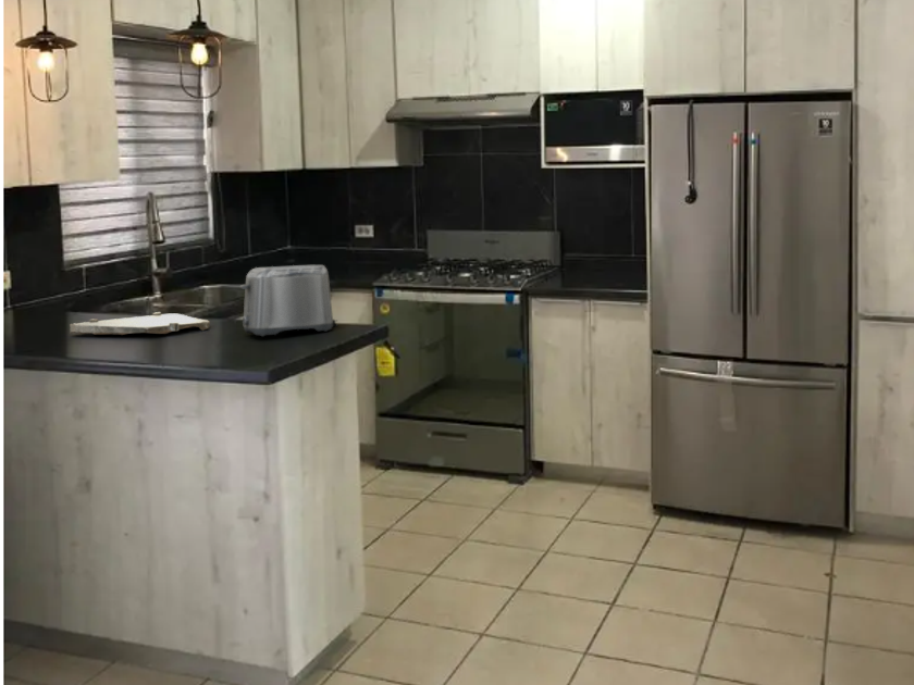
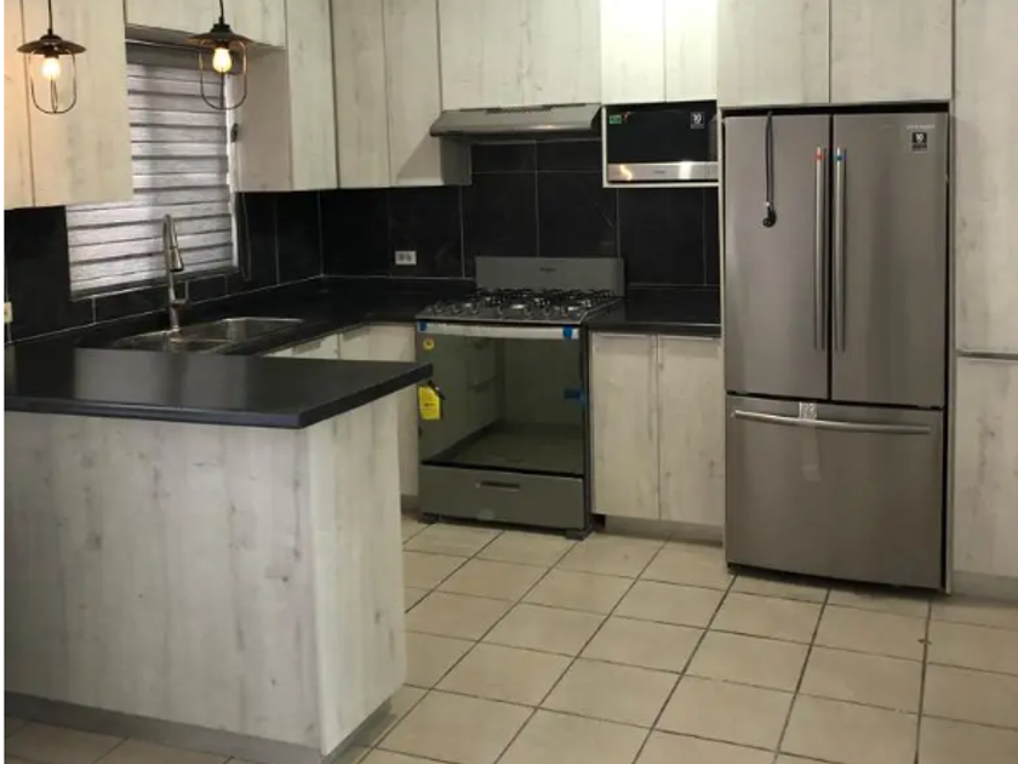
- toaster [239,264,339,337]
- cutting board [69,311,211,336]
